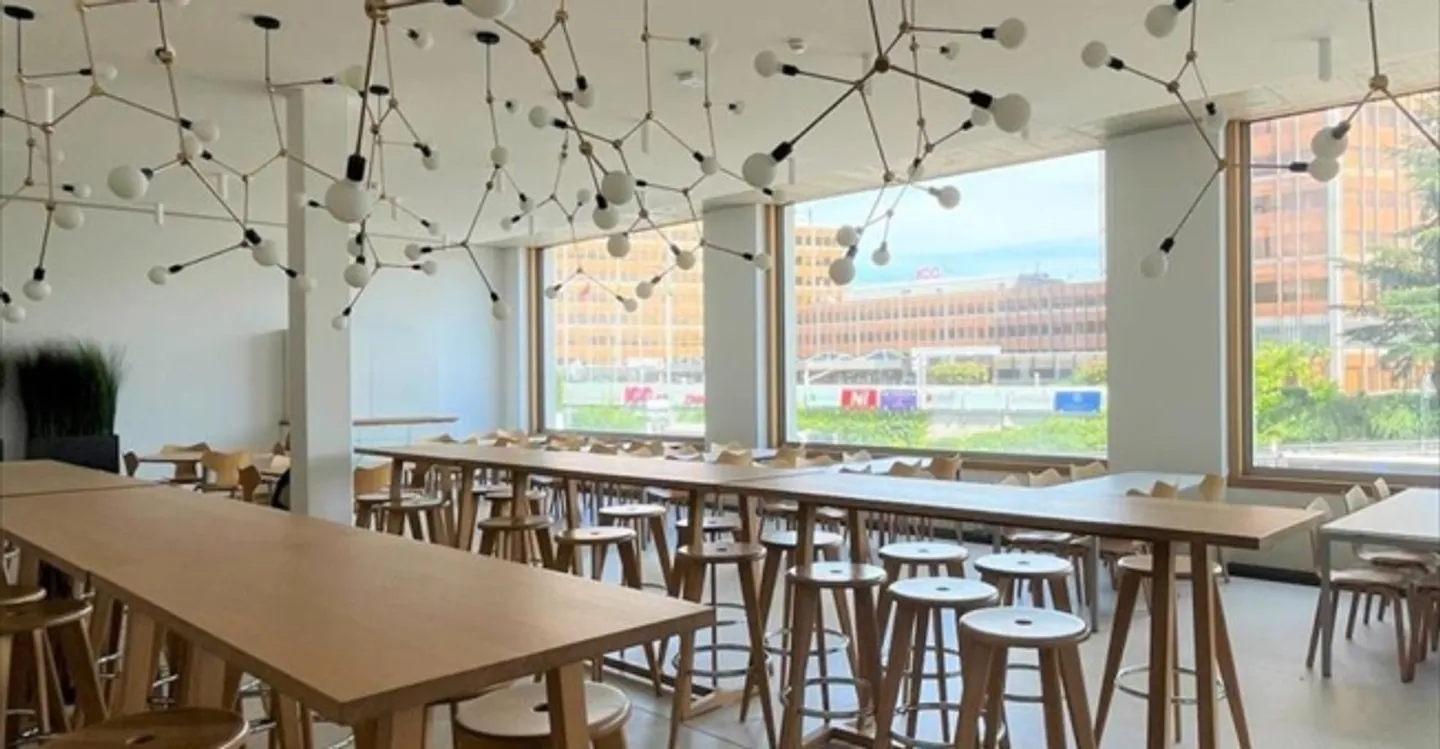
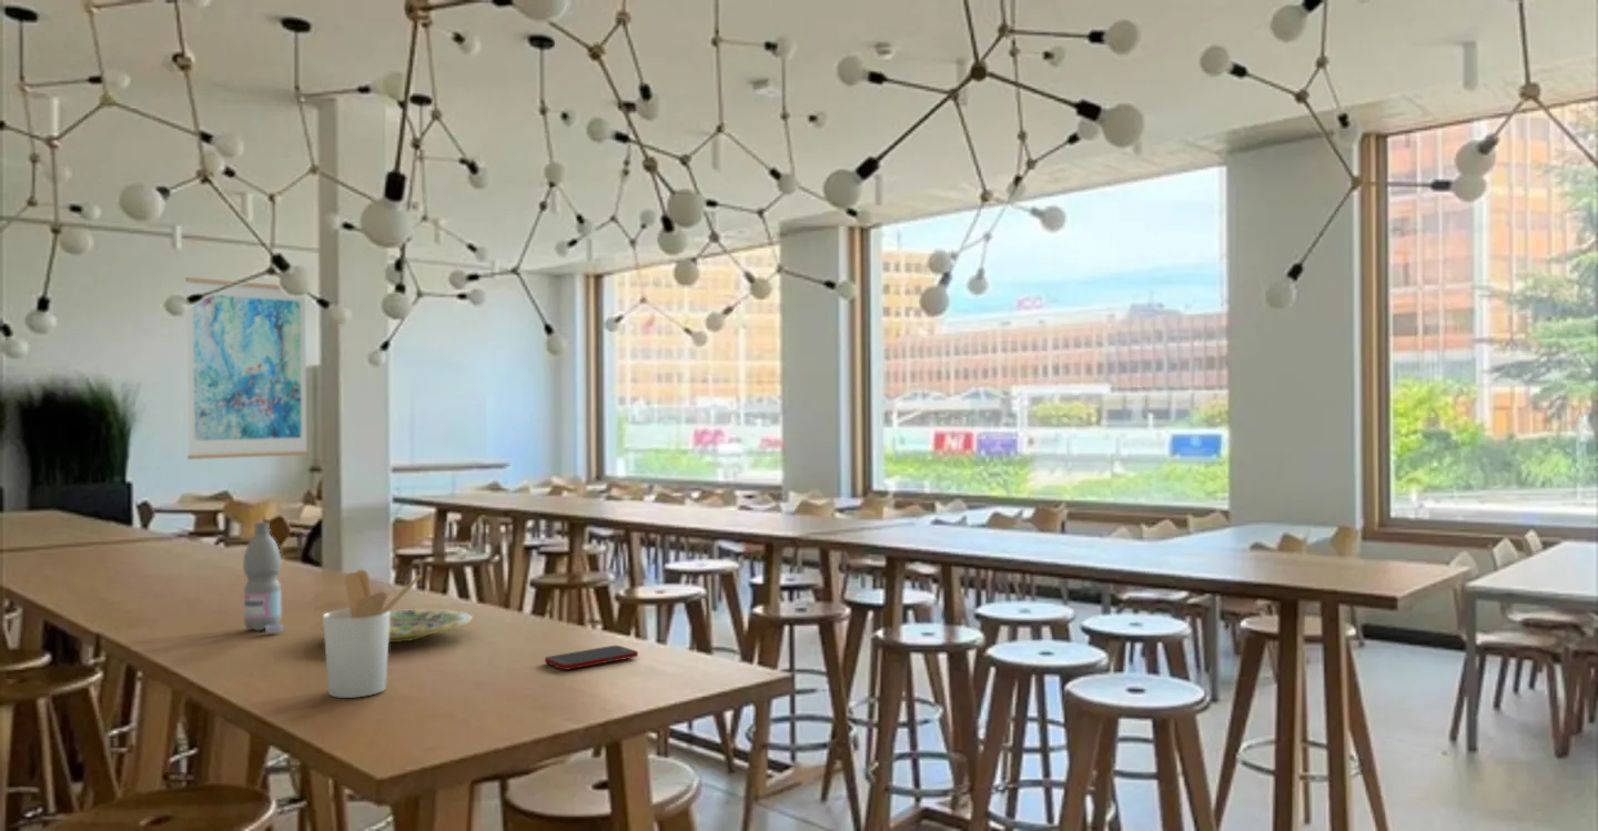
+ plate [321,608,474,643]
+ water bottle [242,521,284,634]
+ cell phone [544,645,639,671]
+ utensil holder [322,569,423,699]
+ wall art [184,276,310,460]
